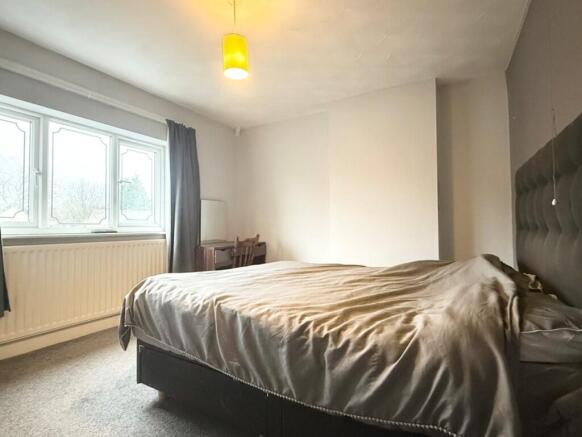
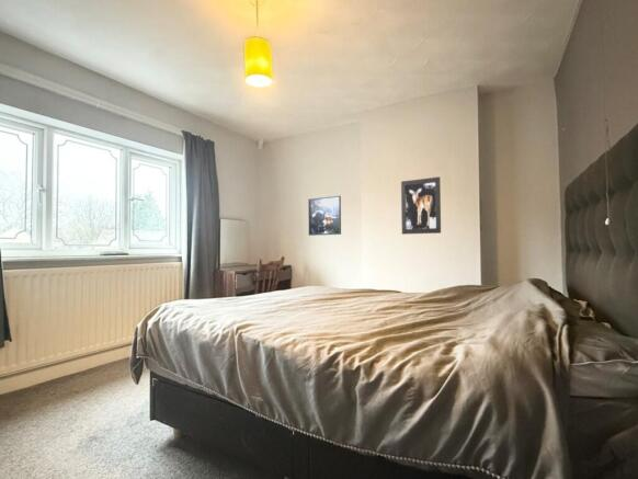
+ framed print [307,195,342,237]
+ wall art [400,175,442,236]
